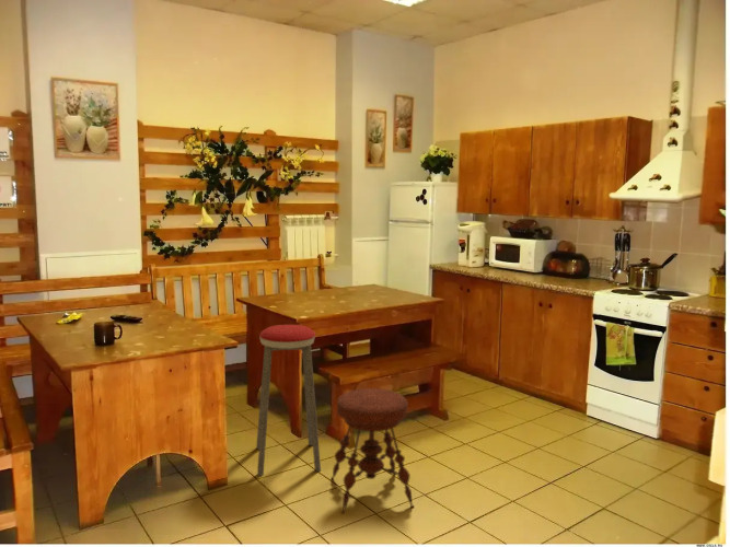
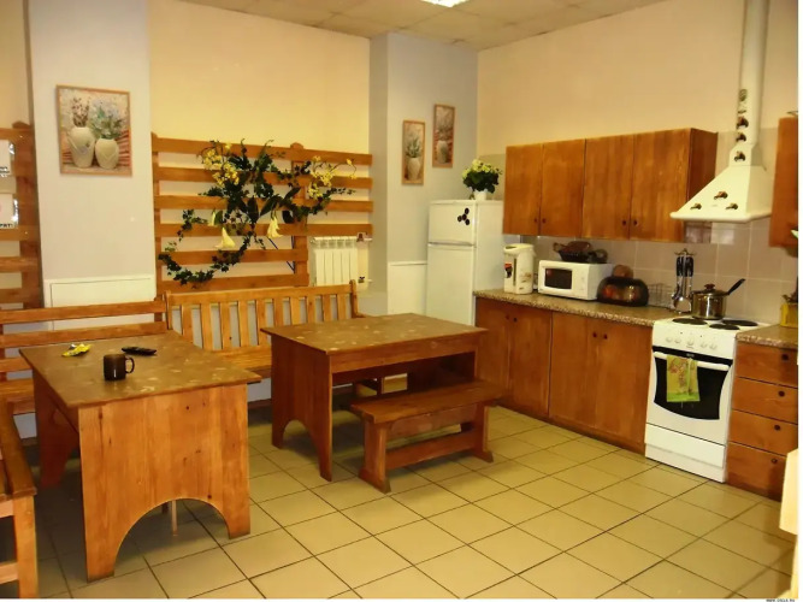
- music stool [255,324,322,477]
- stool [329,387,415,515]
